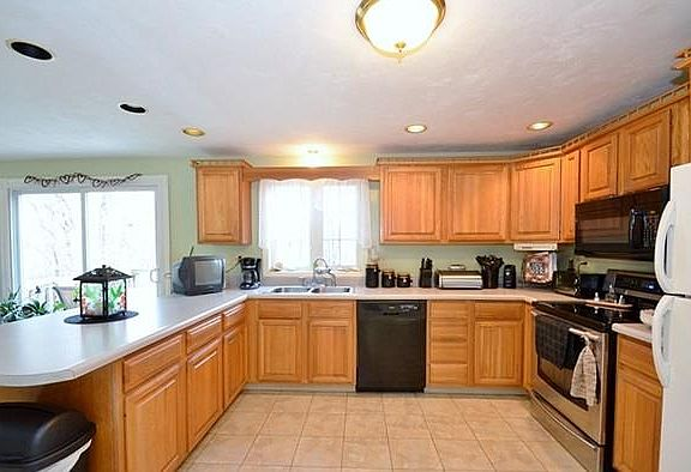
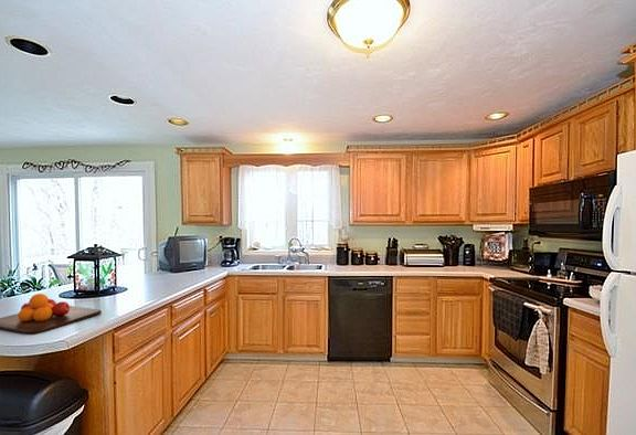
+ chopping board [0,293,103,336]
